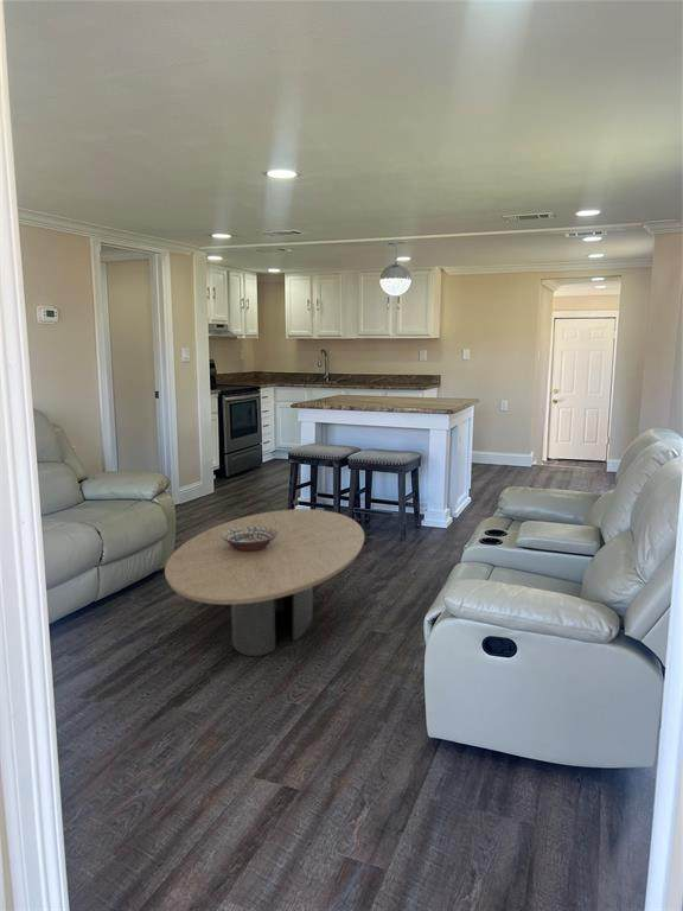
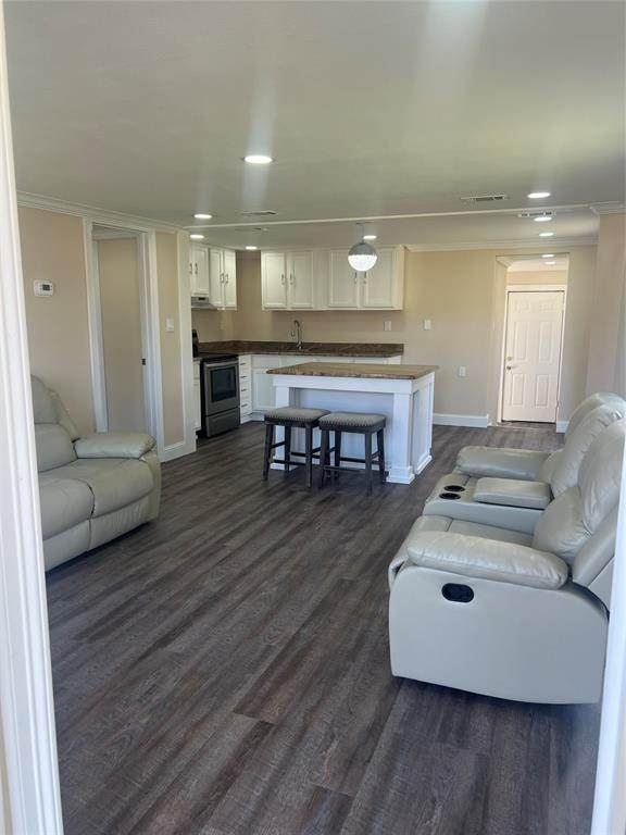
- coffee table [164,508,365,657]
- decorative bowl [221,527,277,552]
